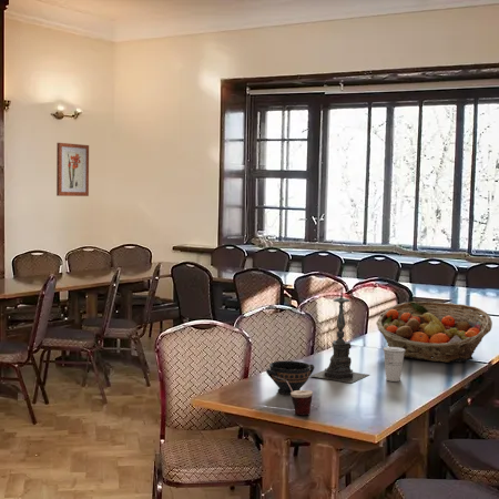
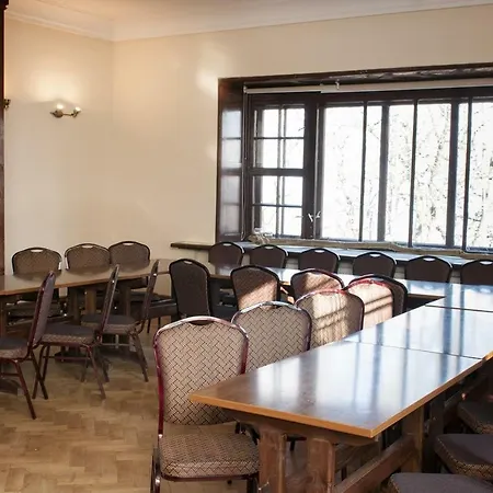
- wall art [55,142,90,197]
- cup [383,346,406,383]
- bowl [265,360,315,397]
- fruit basket [375,301,493,364]
- cup [275,376,314,416]
- candle holder [310,286,370,384]
